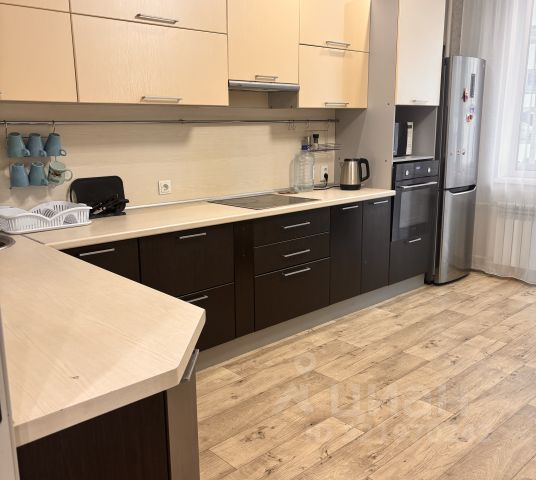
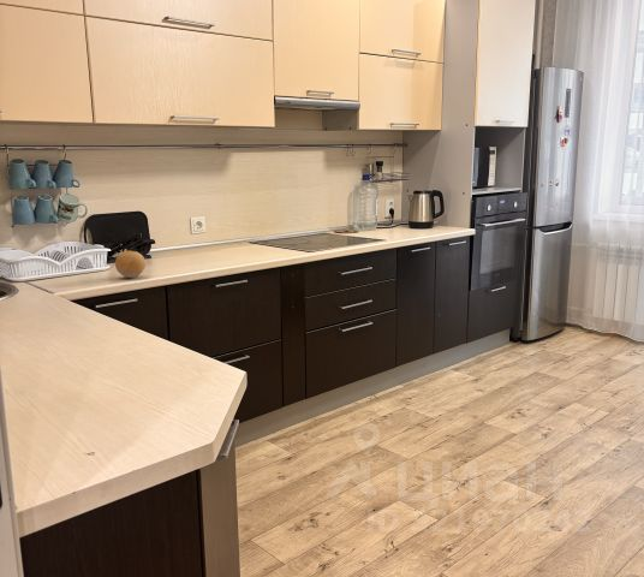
+ fruit [114,249,147,279]
